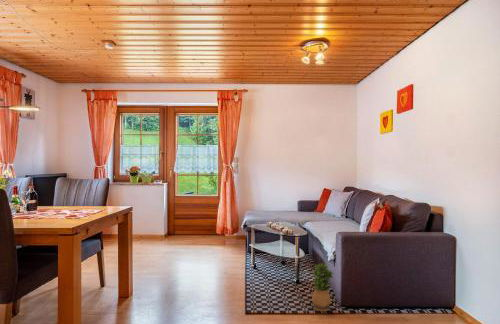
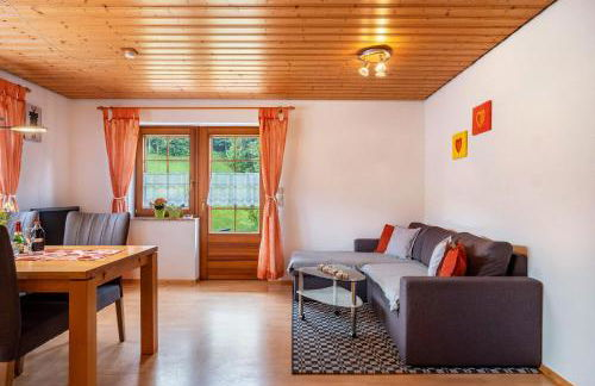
- potted plant [310,262,334,312]
